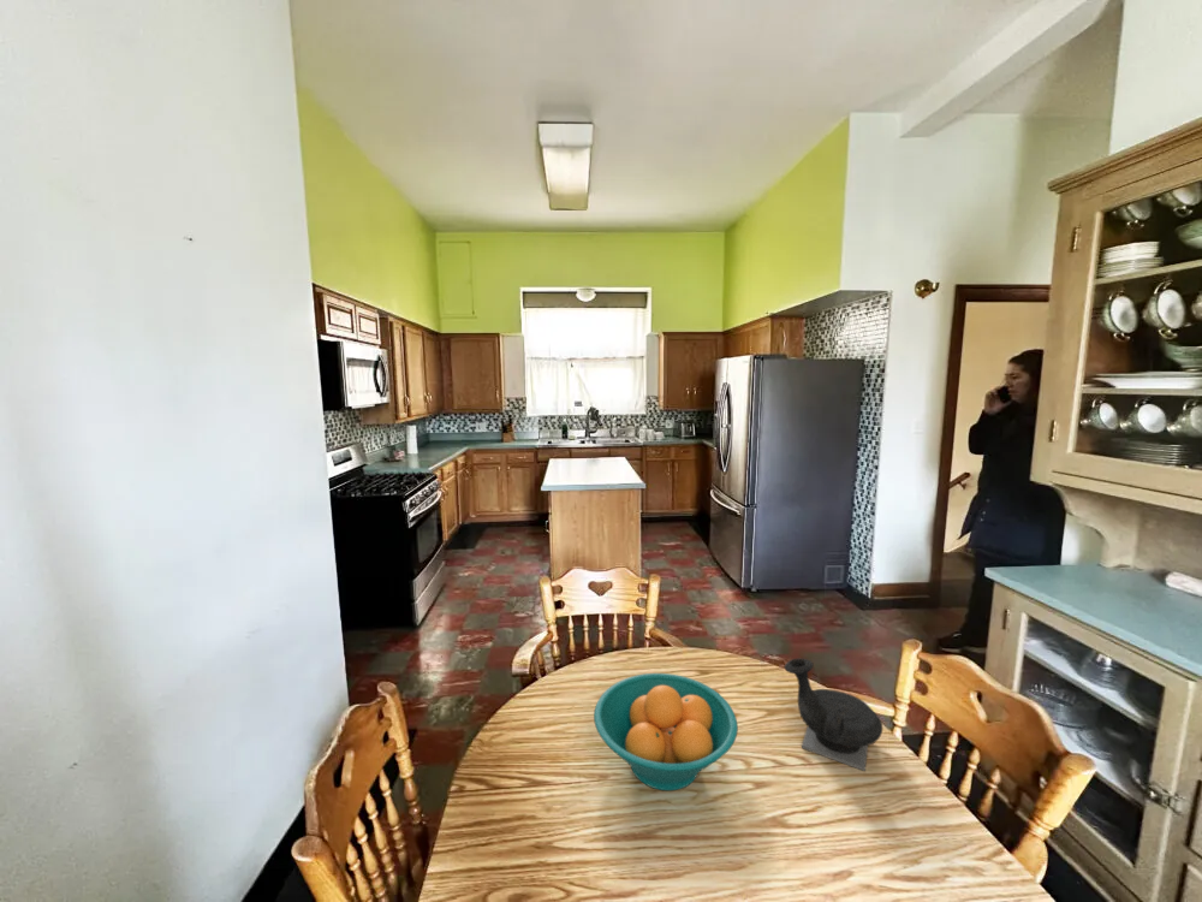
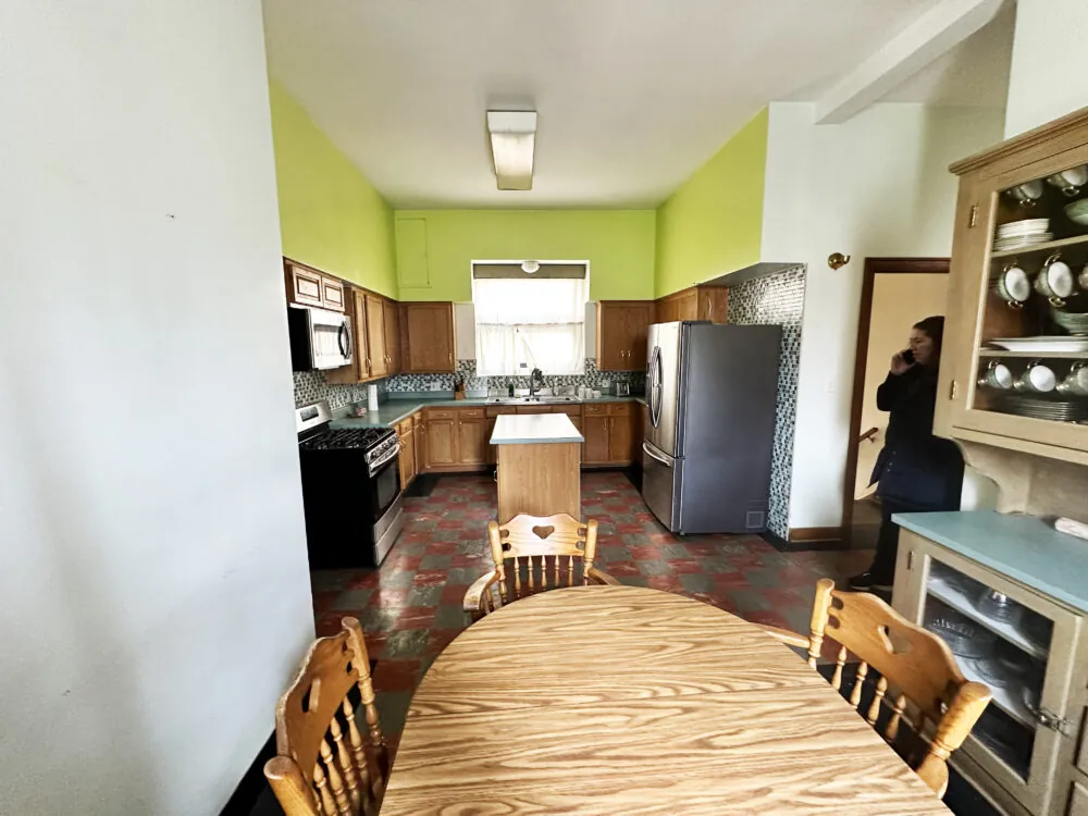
- fruit bowl [593,672,739,791]
- teapot [784,658,883,772]
